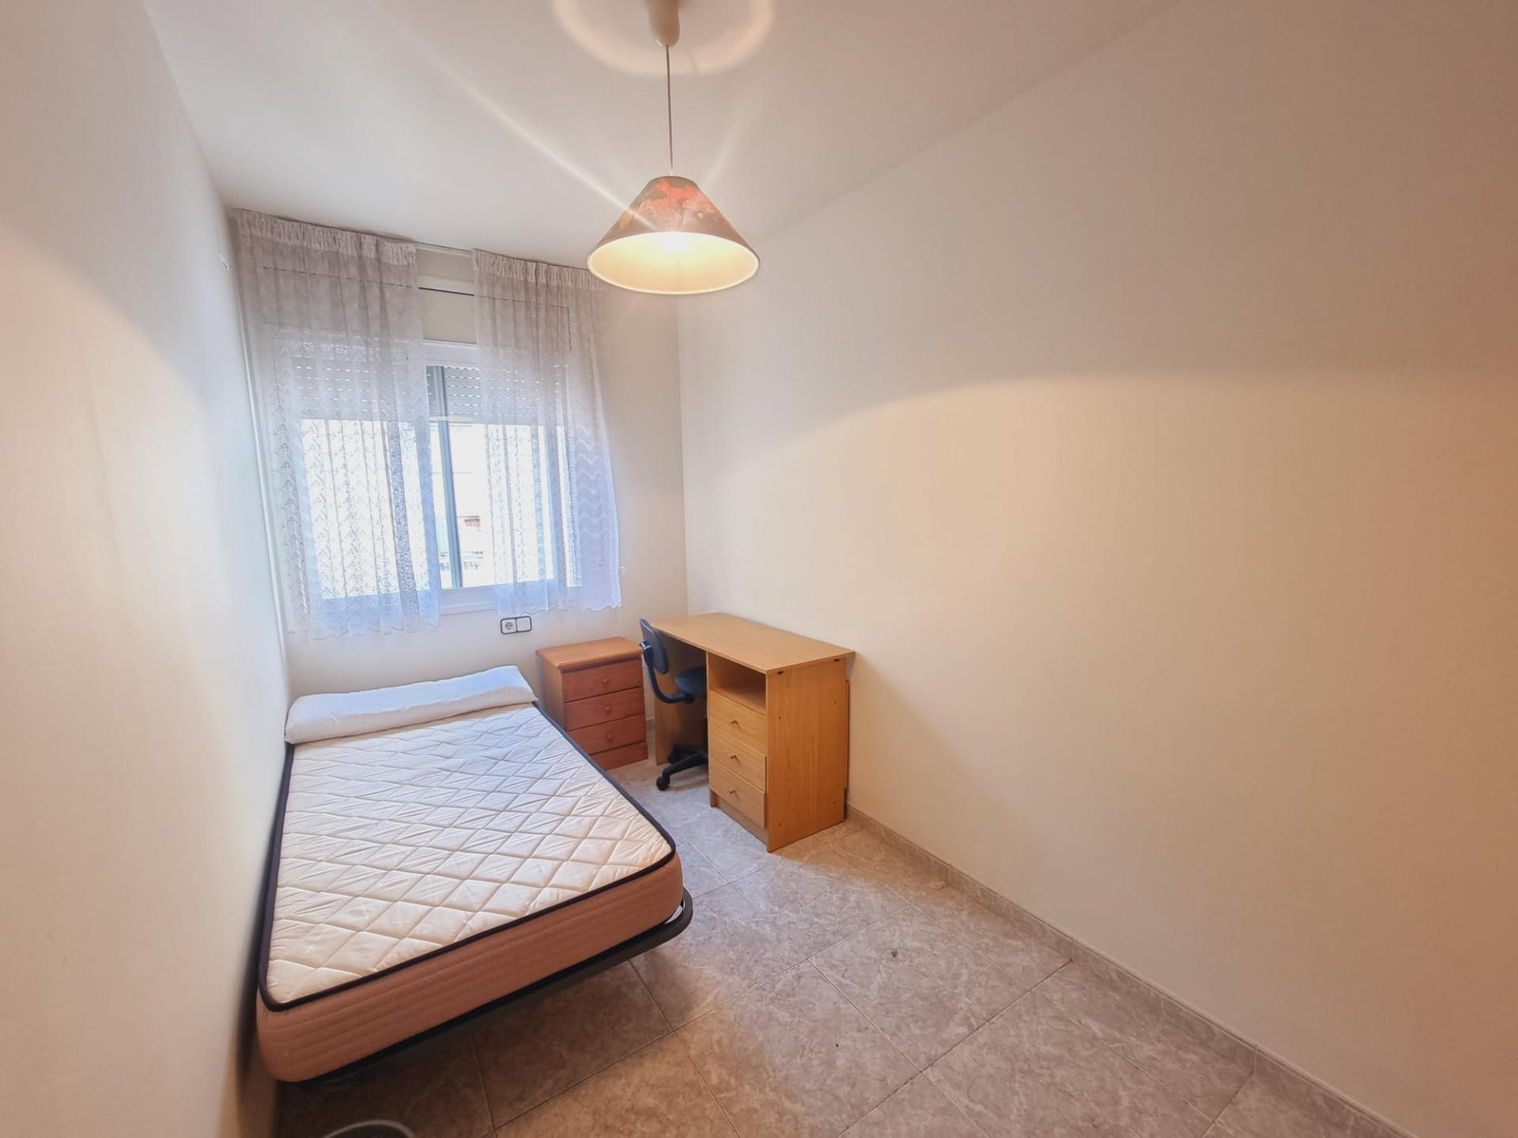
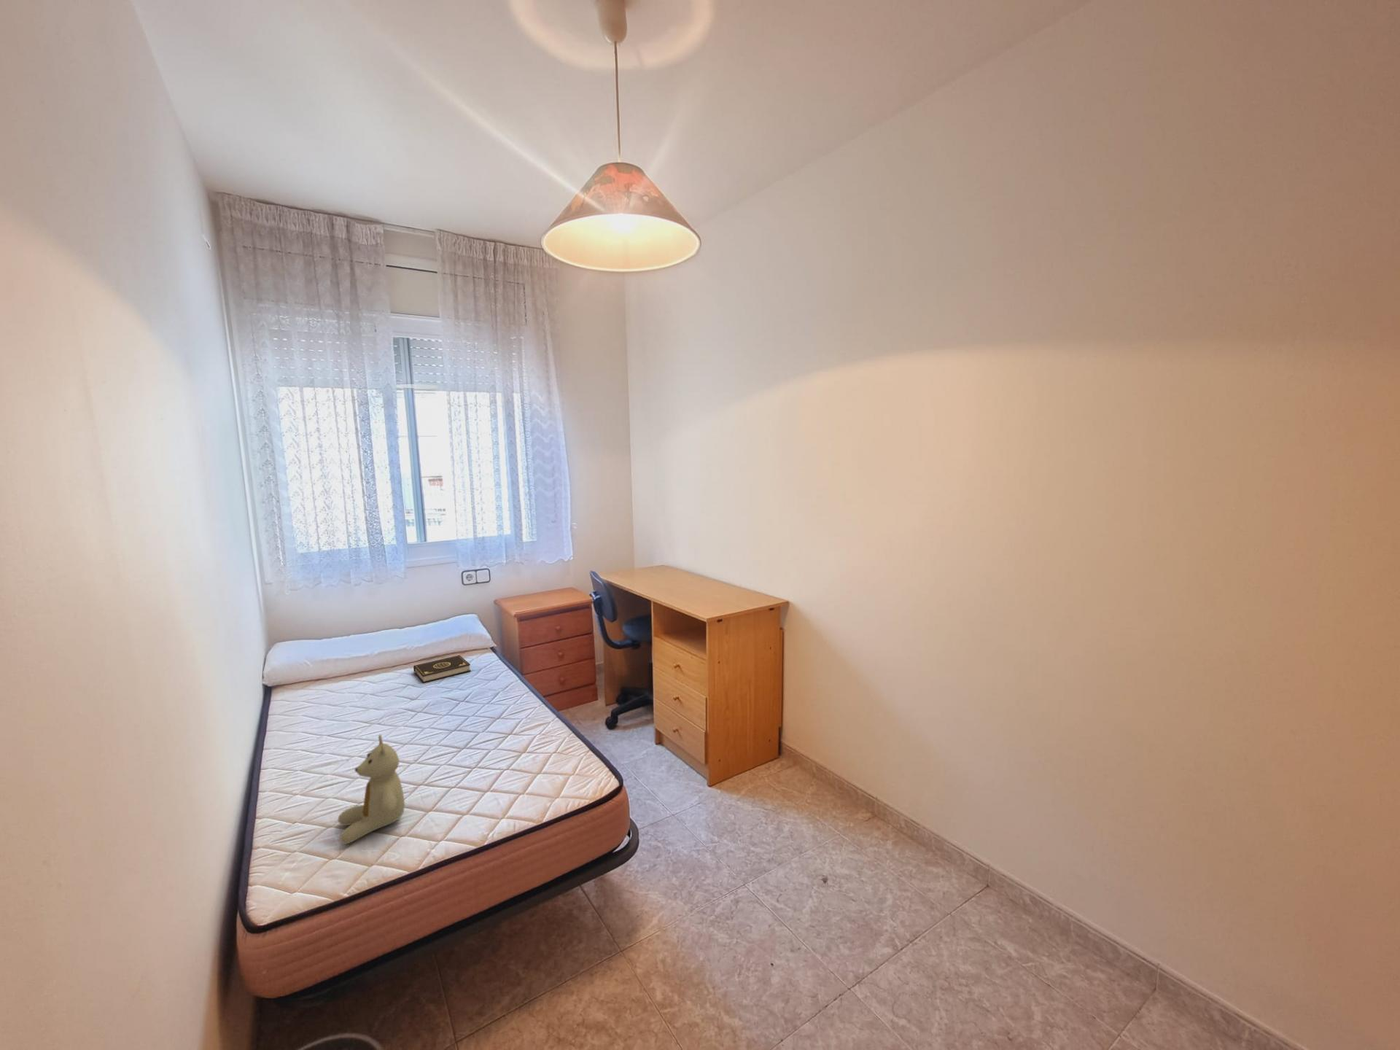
+ stuffed bear [337,733,406,845]
+ book [412,655,471,683]
